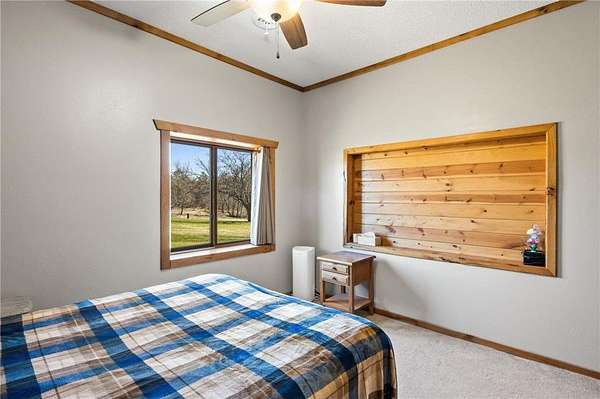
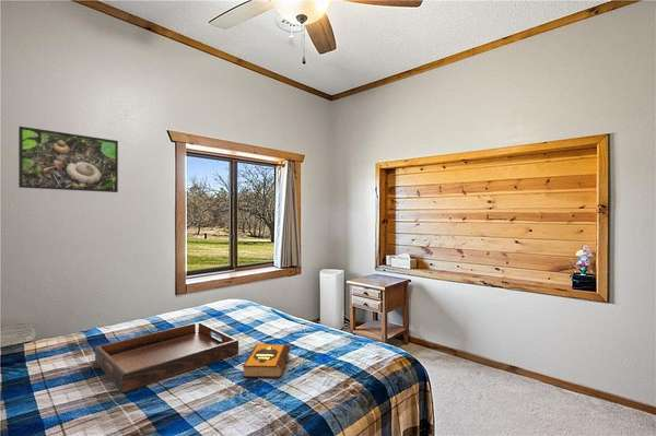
+ hardback book [242,343,291,379]
+ serving tray [94,321,239,393]
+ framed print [17,126,119,193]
